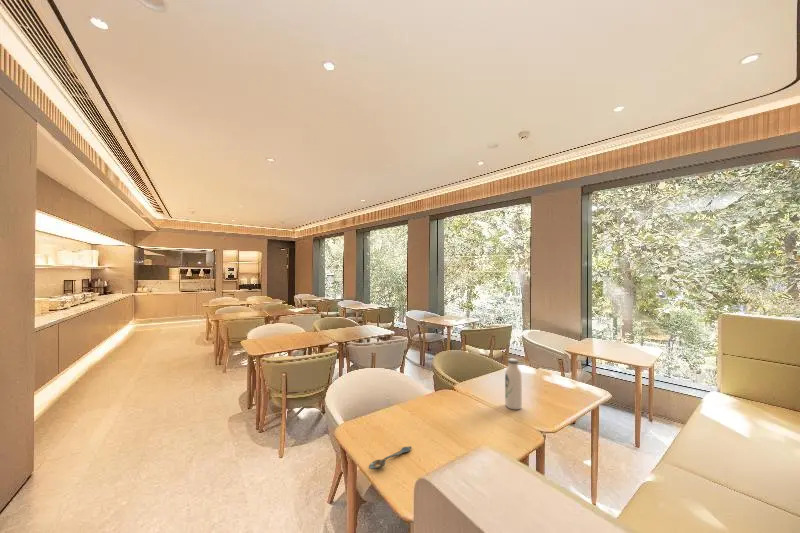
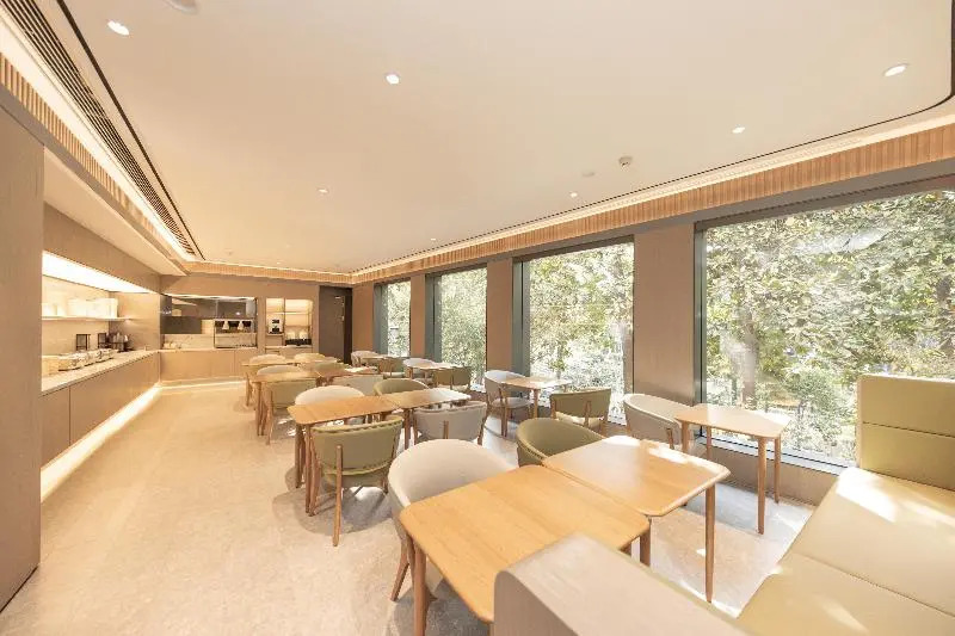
- water bottle [504,358,523,410]
- spoon [368,445,412,470]
